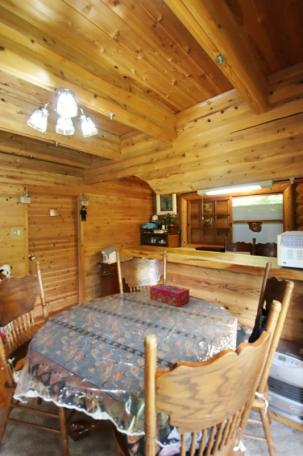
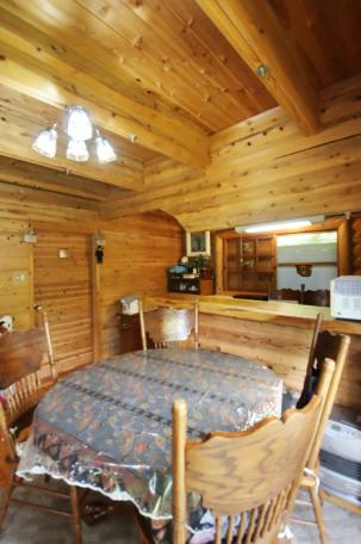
- tissue box [149,282,190,308]
